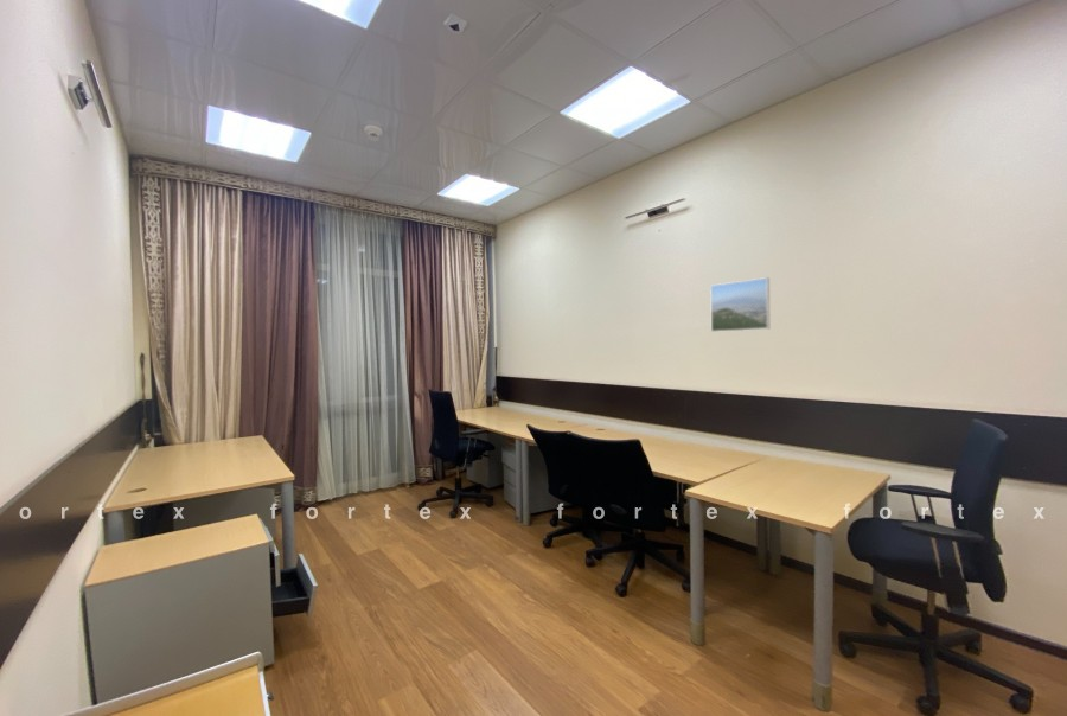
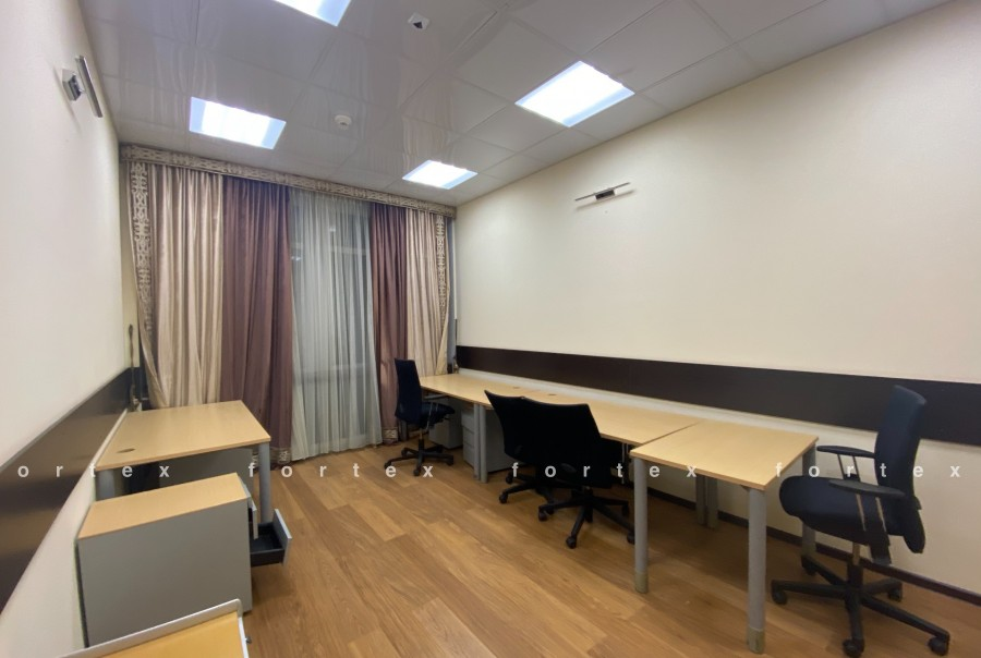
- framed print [709,276,771,333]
